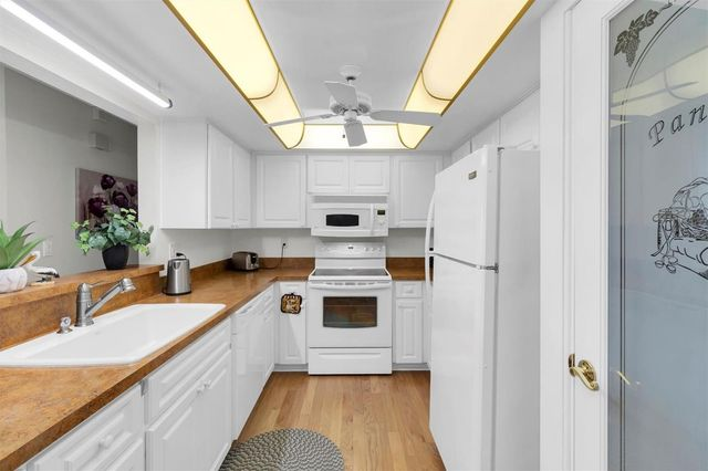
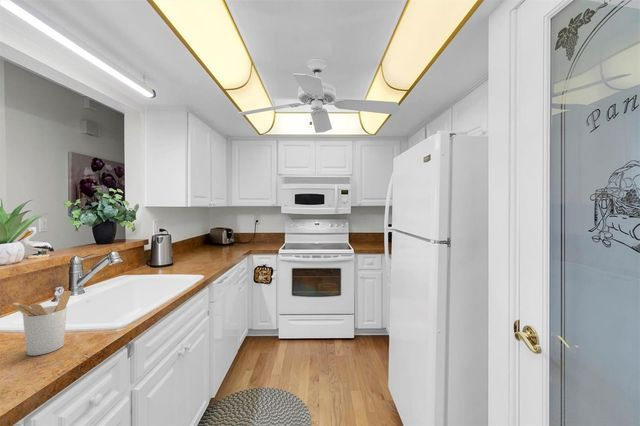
+ utensil holder [11,290,72,357]
